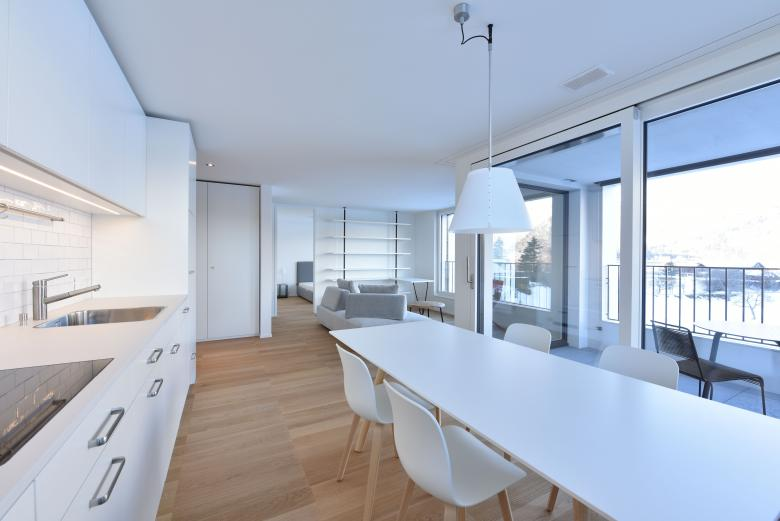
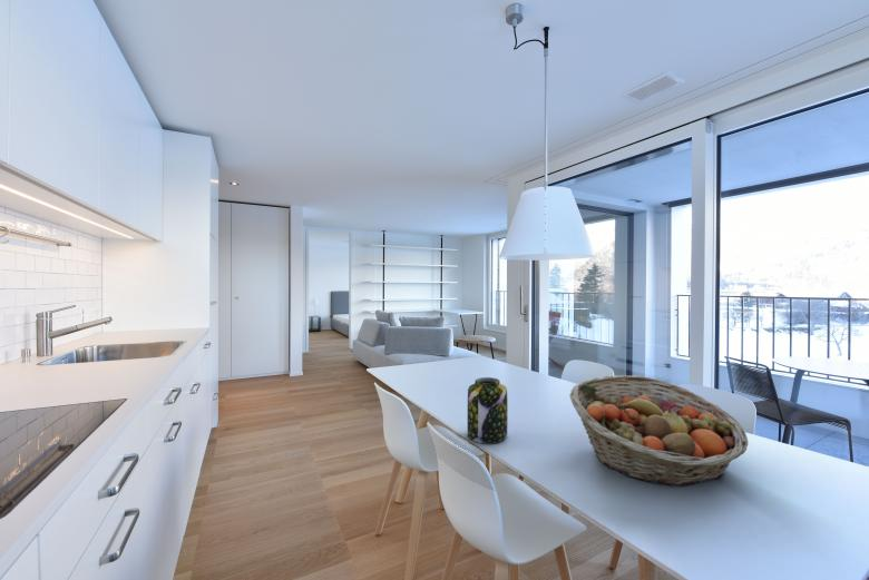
+ jar [467,376,509,444]
+ fruit basket [568,374,750,488]
